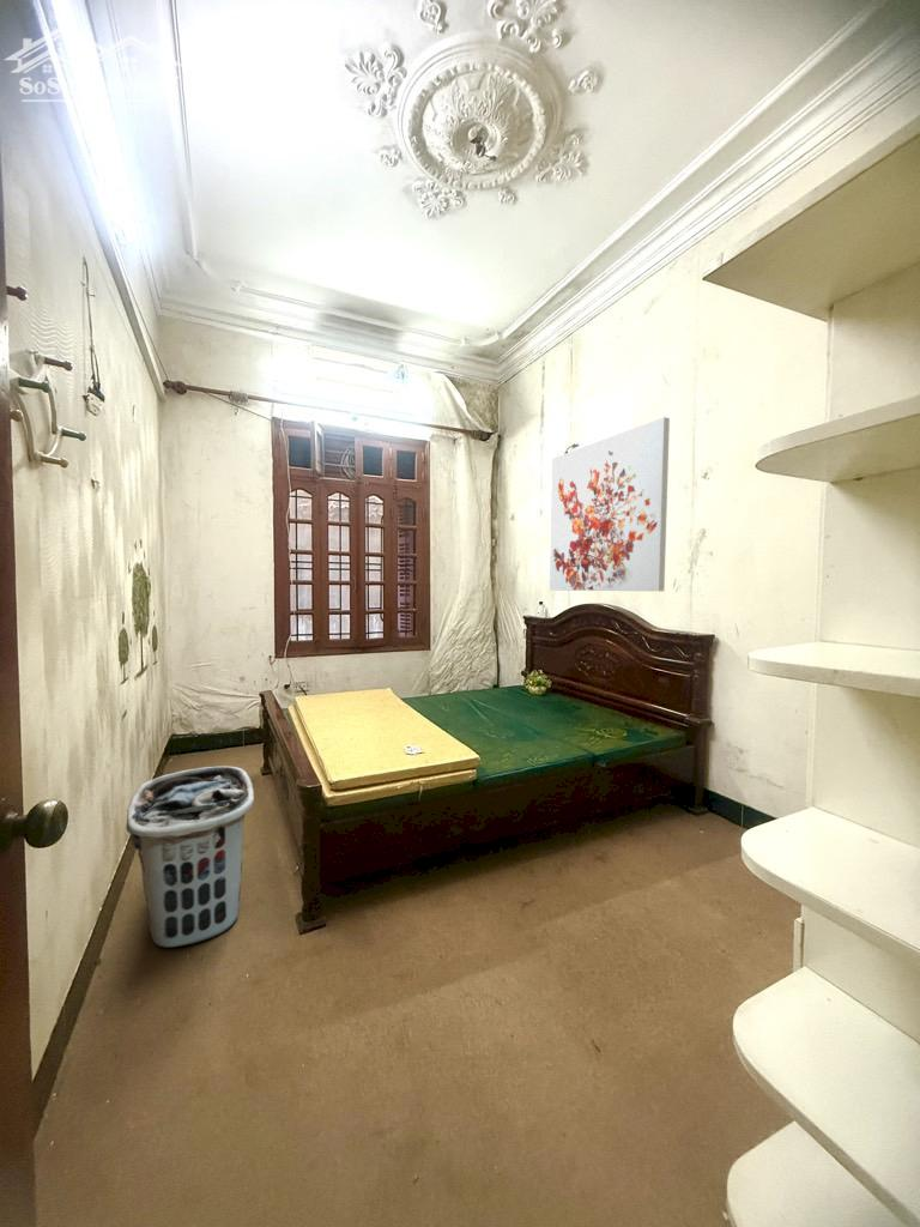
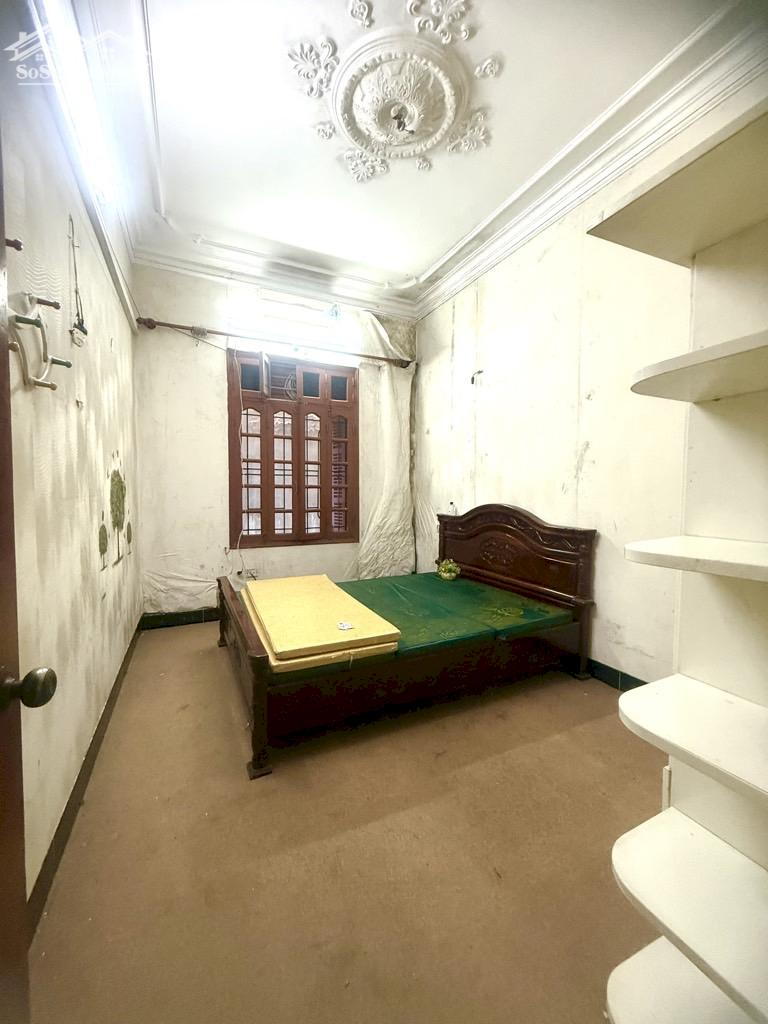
- wall art [549,416,671,592]
- clothes hamper [125,766,255,949]
